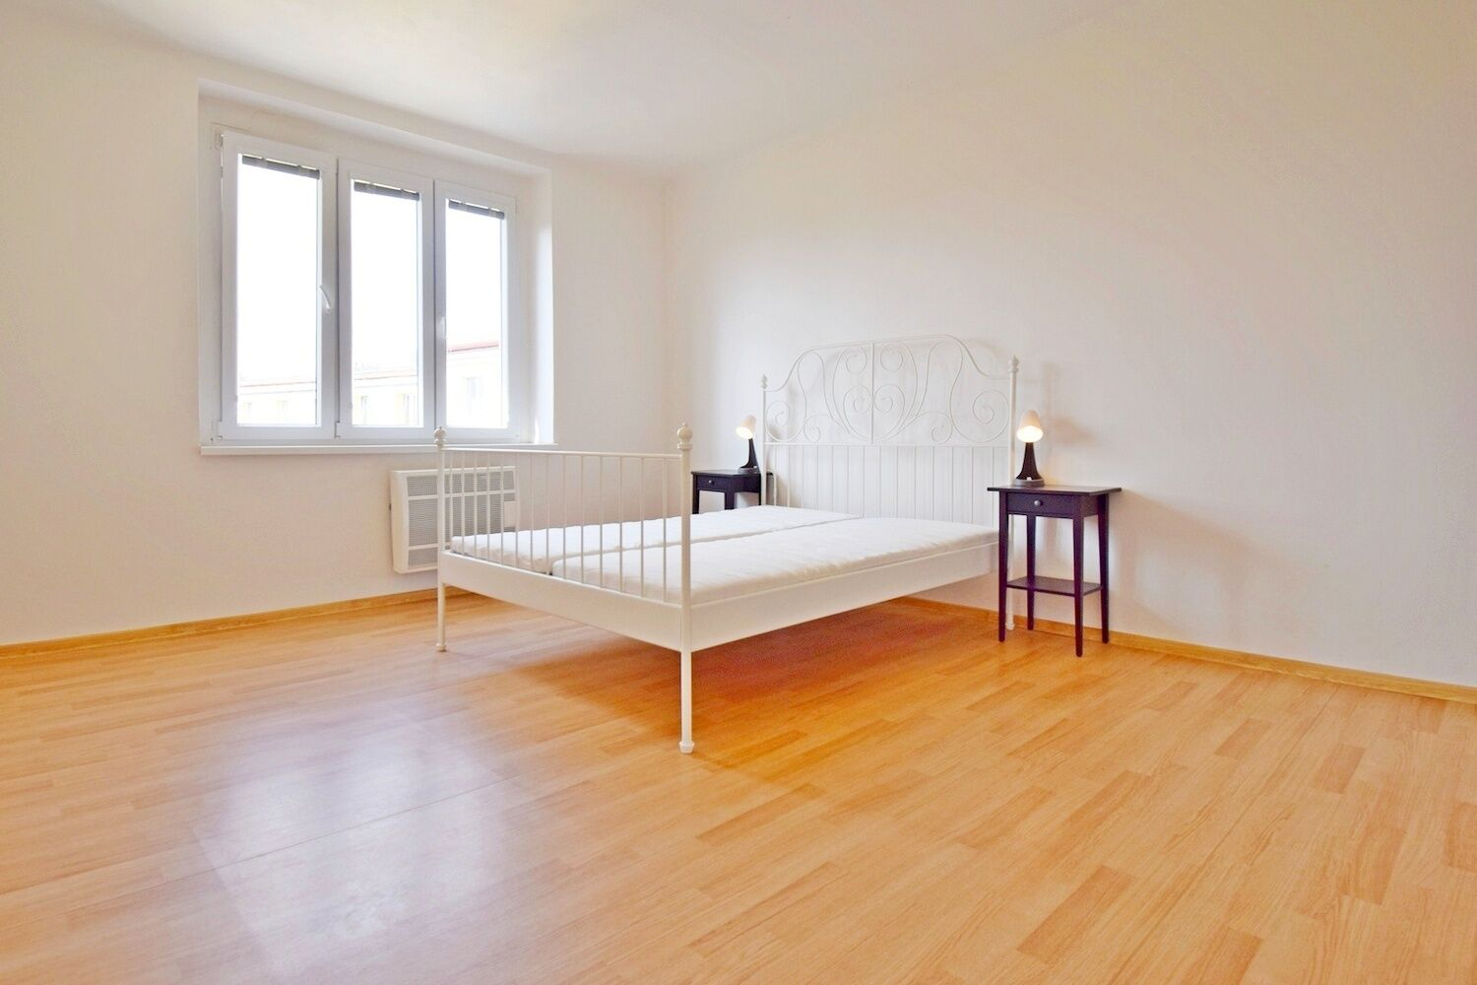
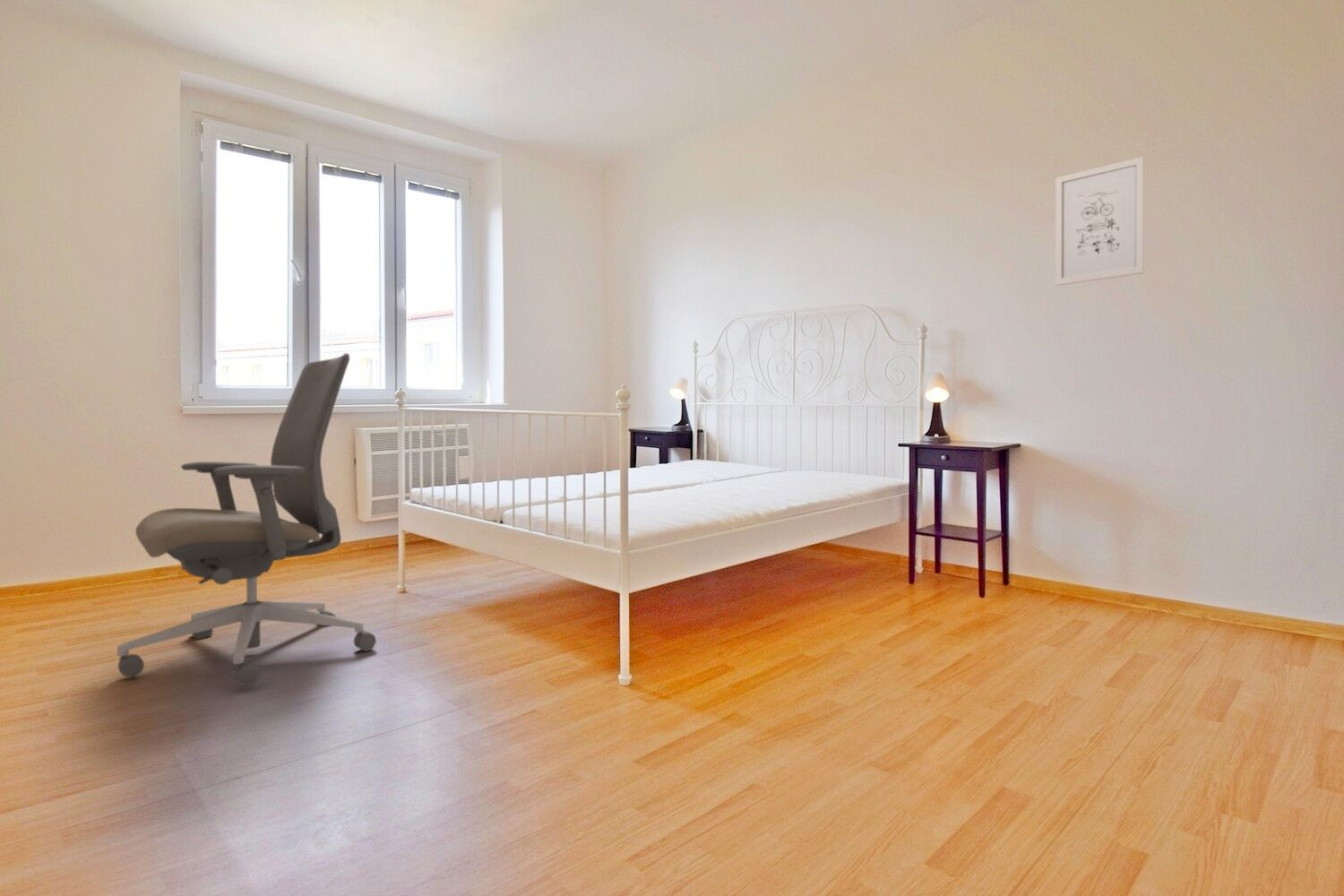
+ wall art [1055,156,1145,287]
+ office chair [116,352,377,686]
